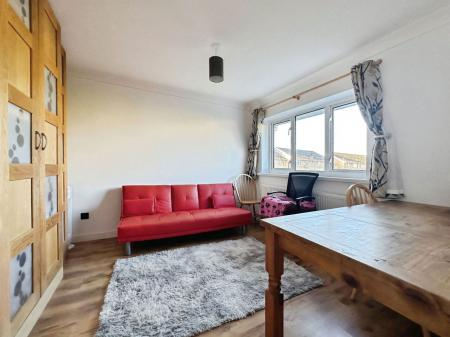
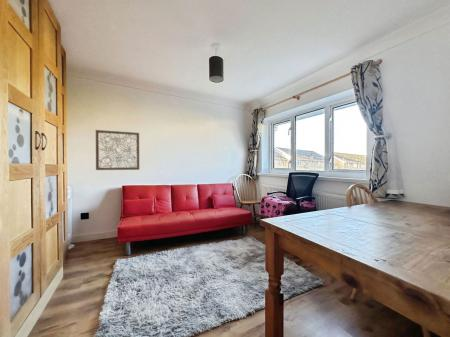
+ wall art [95,129,140,171]
